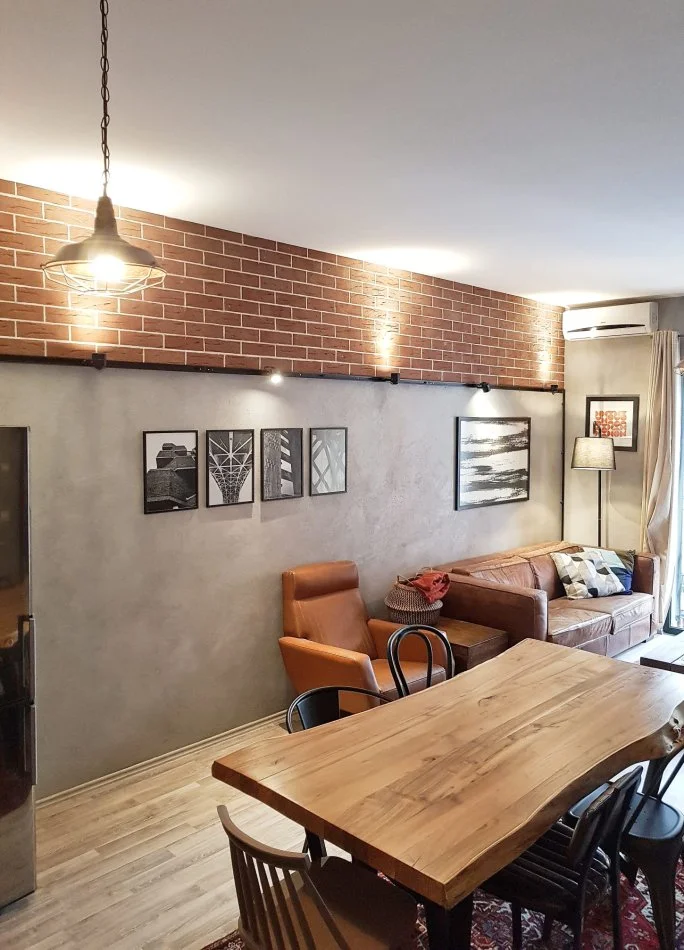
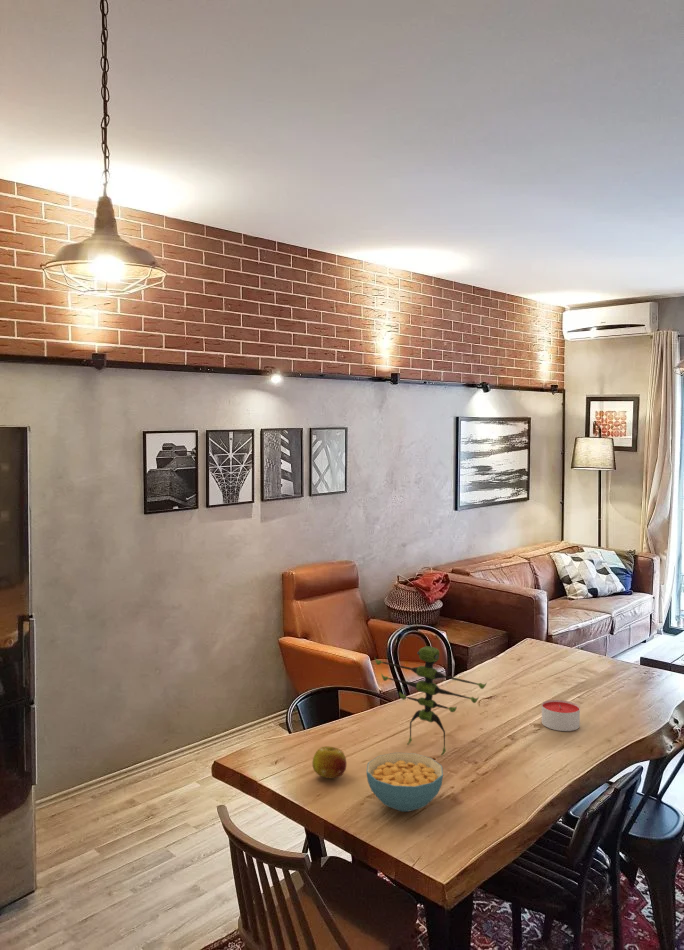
+ plant [374,645,488,756]
+ fruit [311,745,347,779]
+ candle [541,699,581,732]
+ cereal bowl [366,752,444,813]
